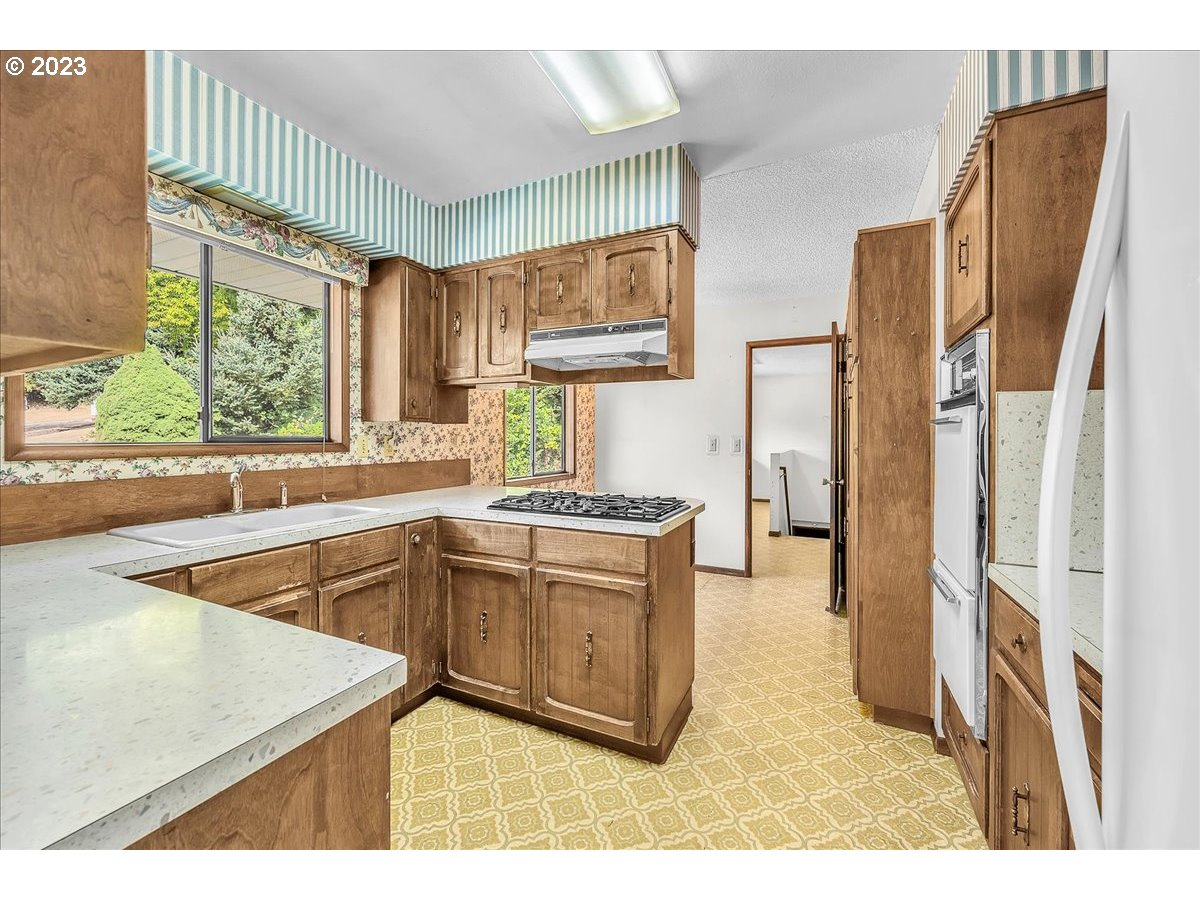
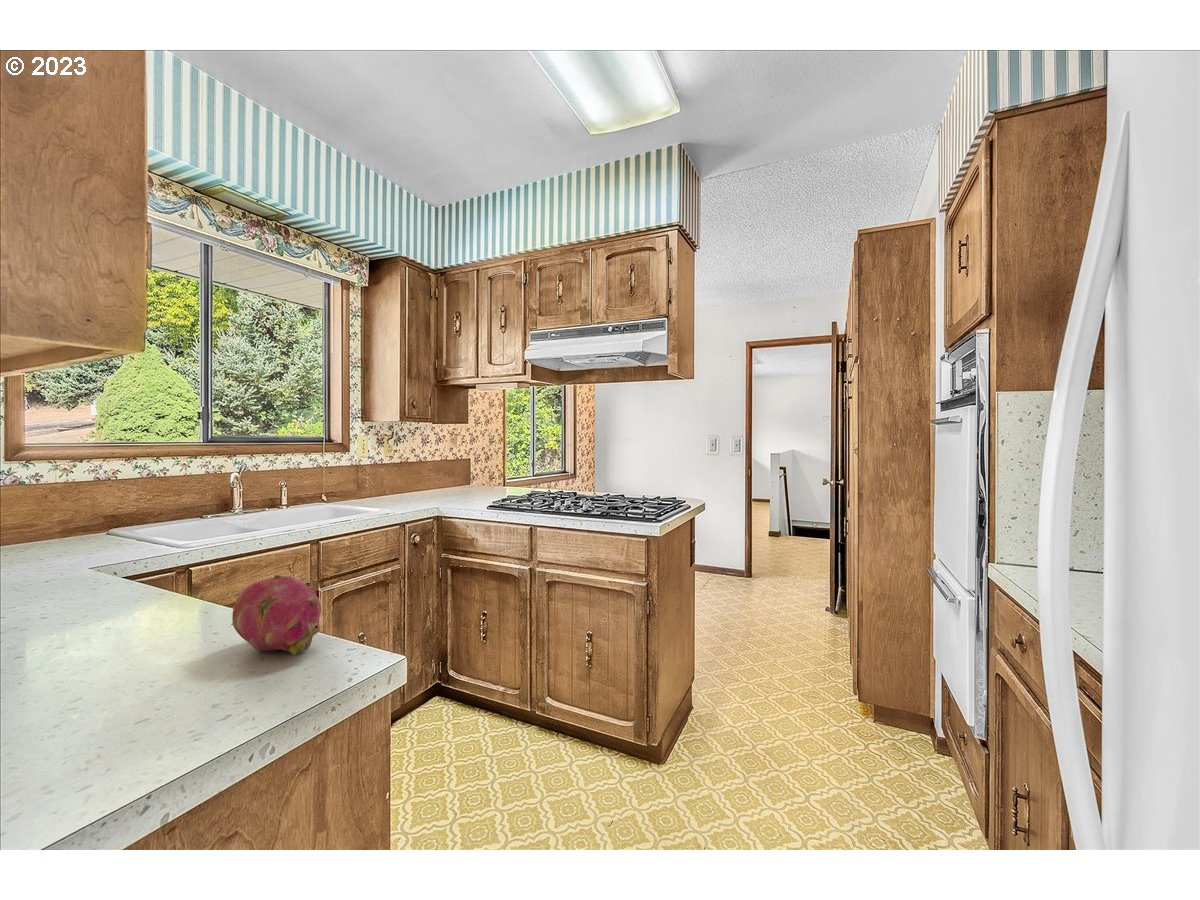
+ fruit [230,574,322,656]
